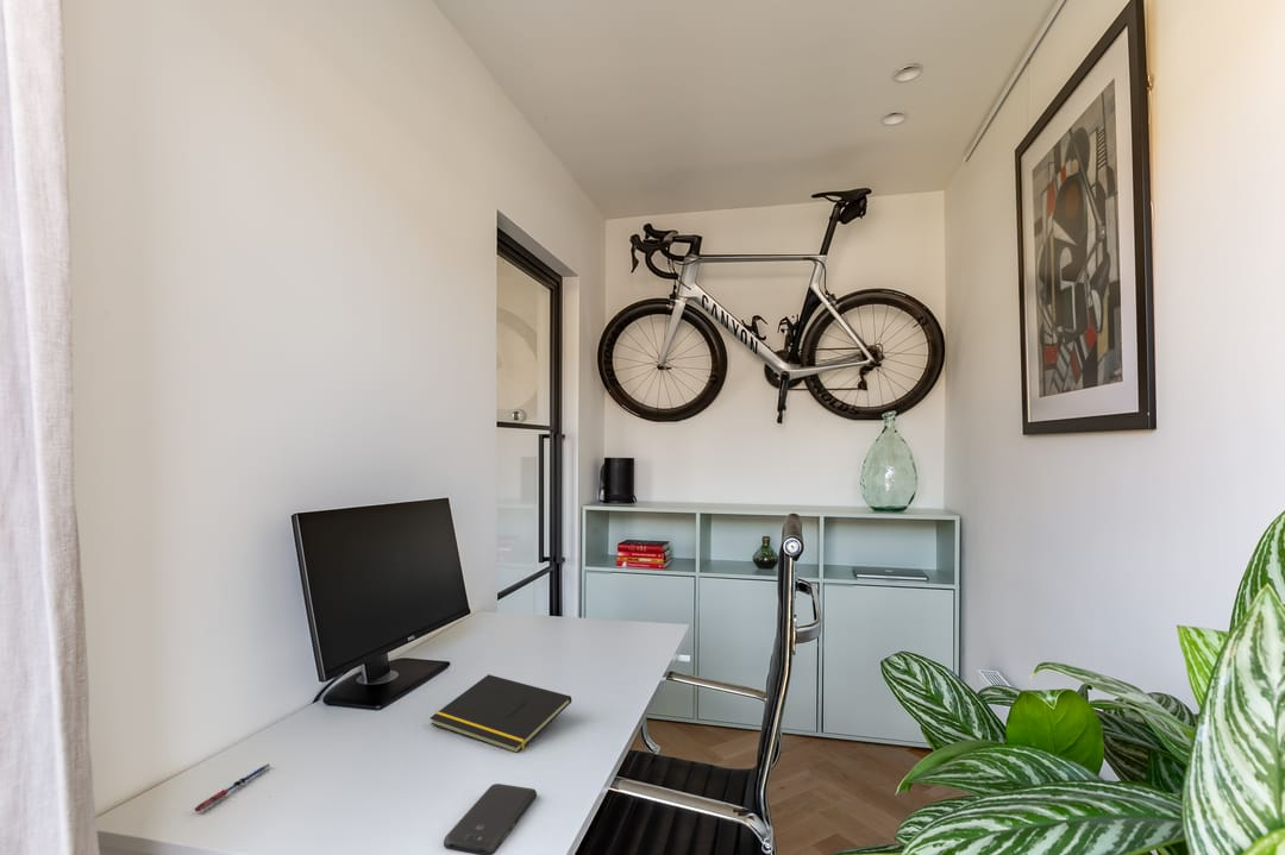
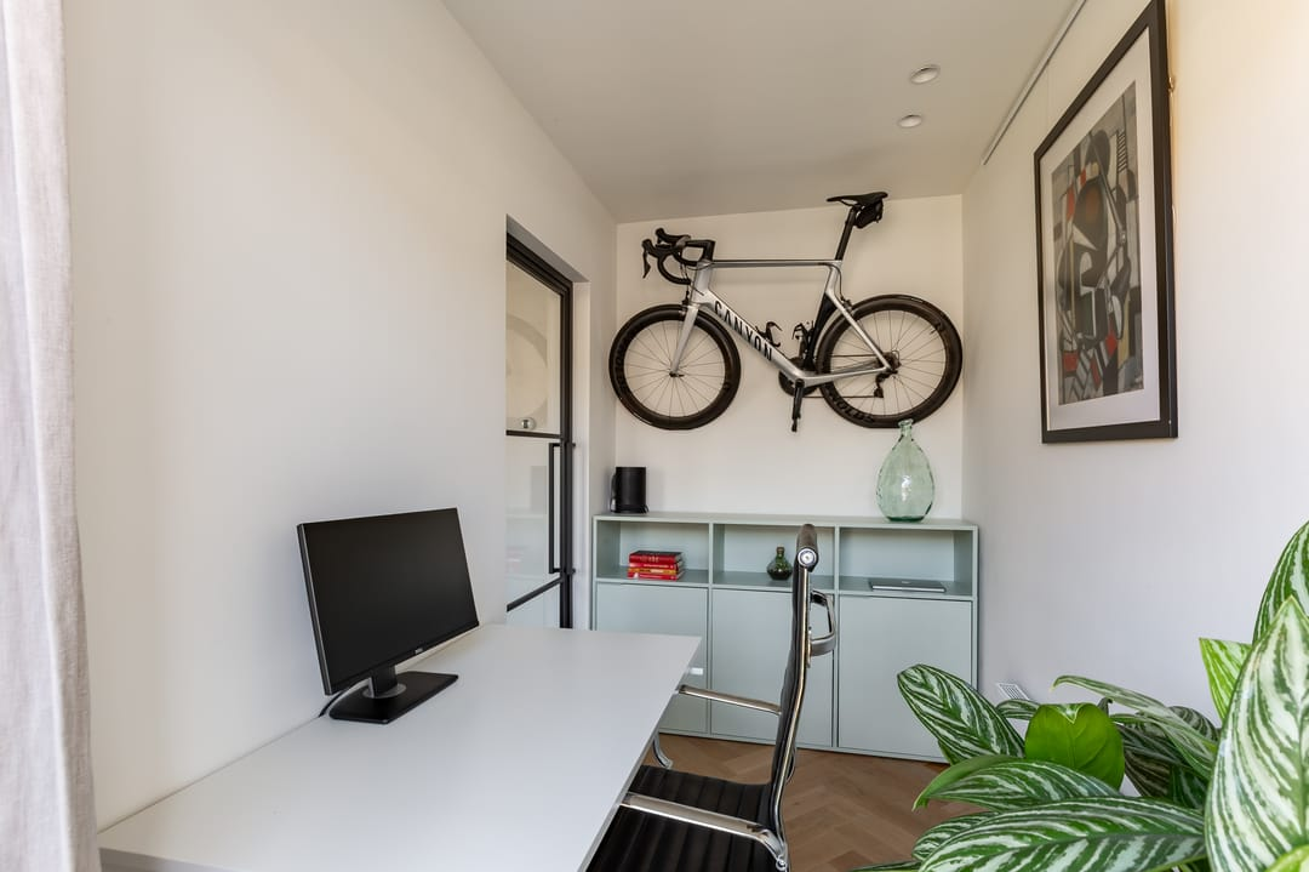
- smartphone [443,782,538,855]
- pen [193,762,271,812]
- notepad [430,673,572,754]
